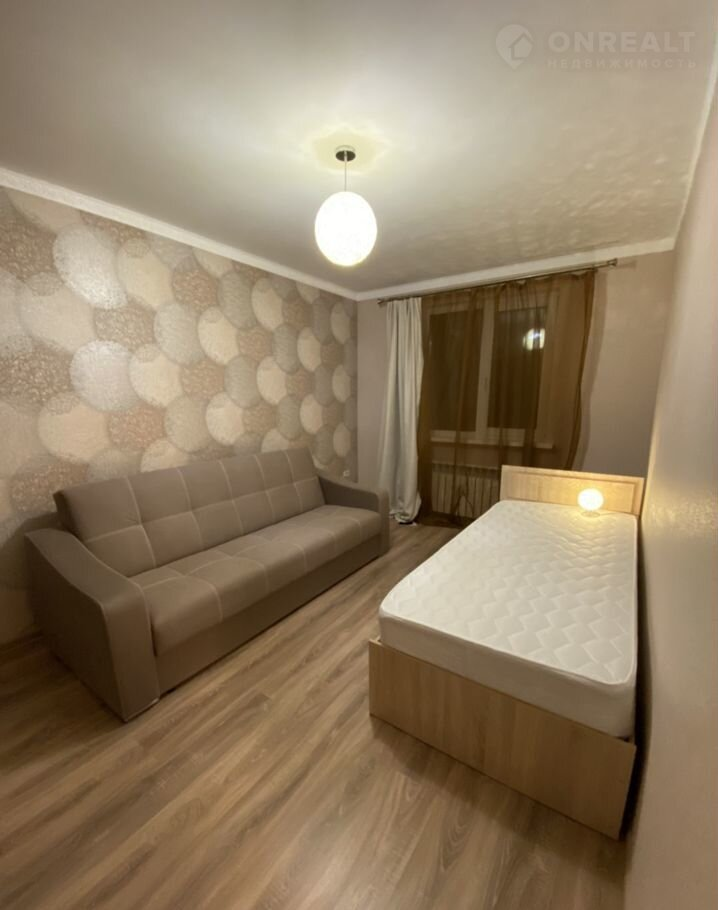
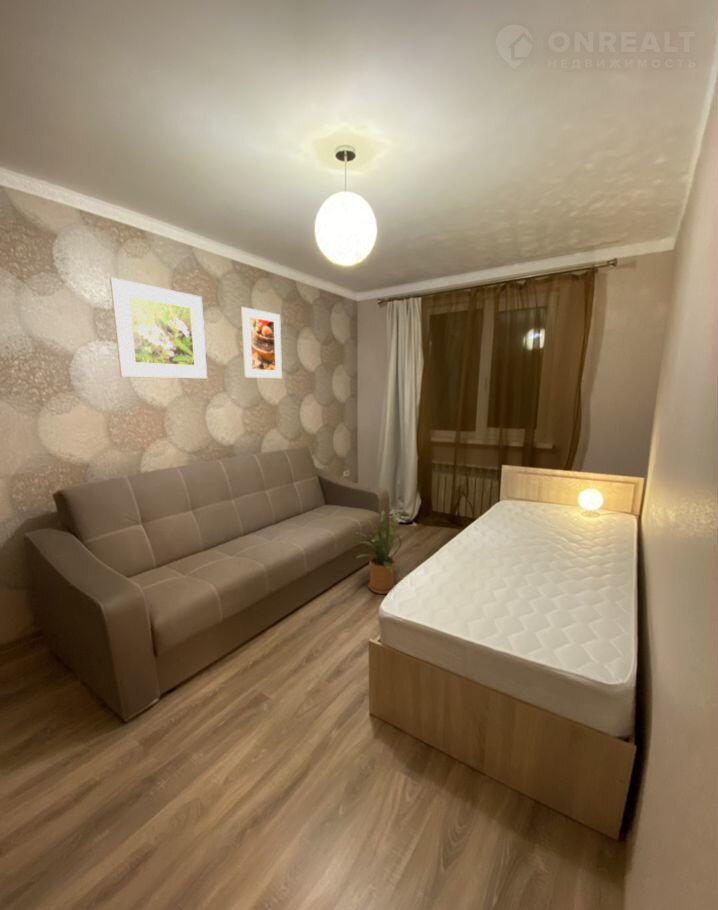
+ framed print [240,306,283,379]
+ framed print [109,277,208,379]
+ house plant [353,509,402,595]
